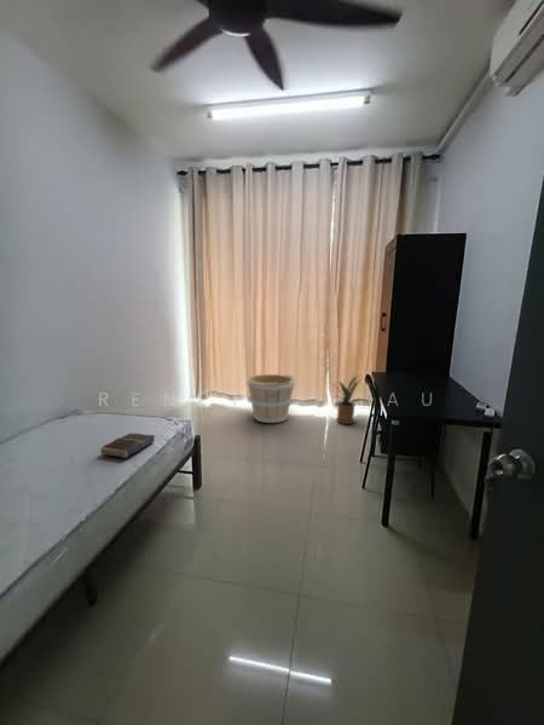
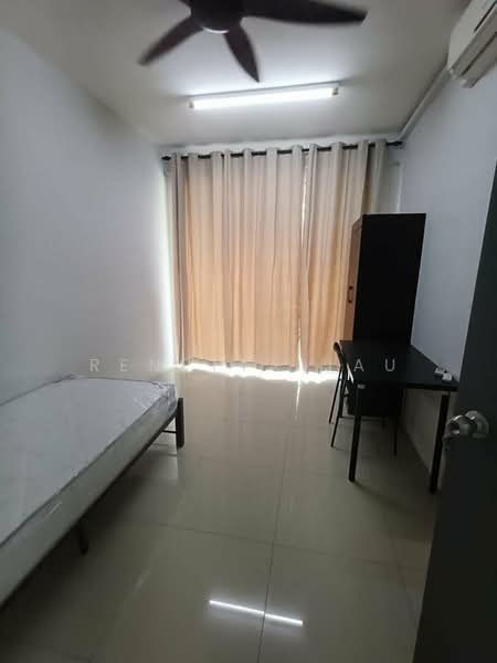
- wooden bucket [247,373,297,424]
- book [99,431,156,459]
- house plant [324,373,366,425]
